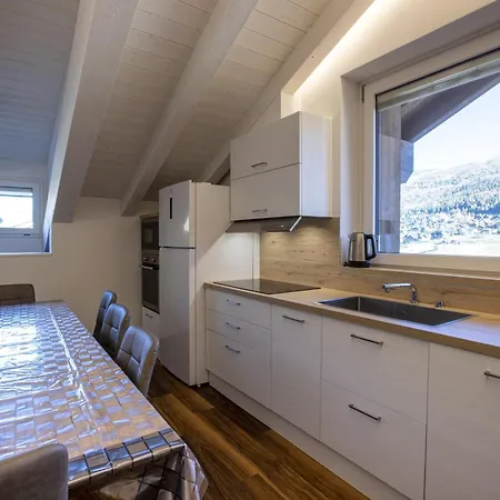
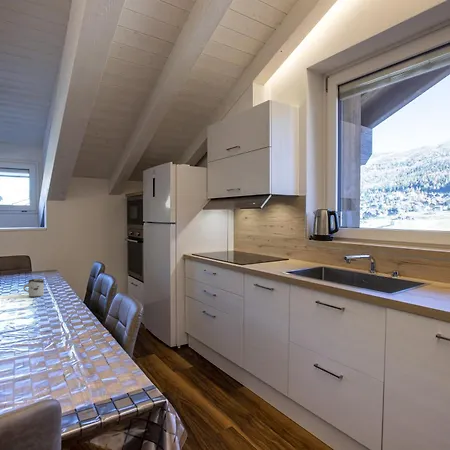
+ cup [22,278,45,298]
